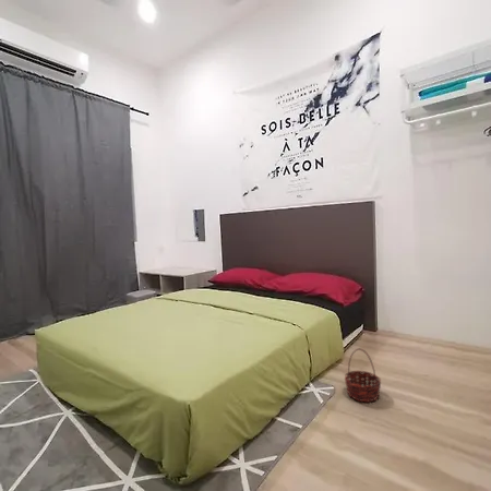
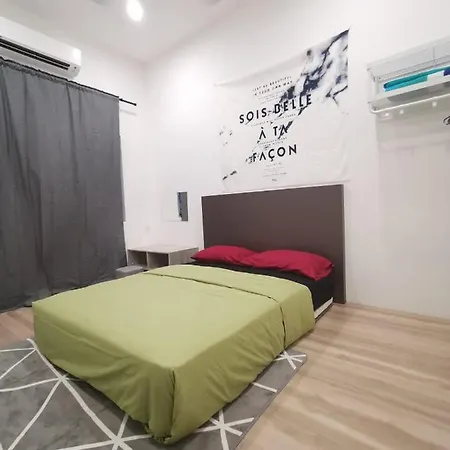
- basket [344,348,382,404]
